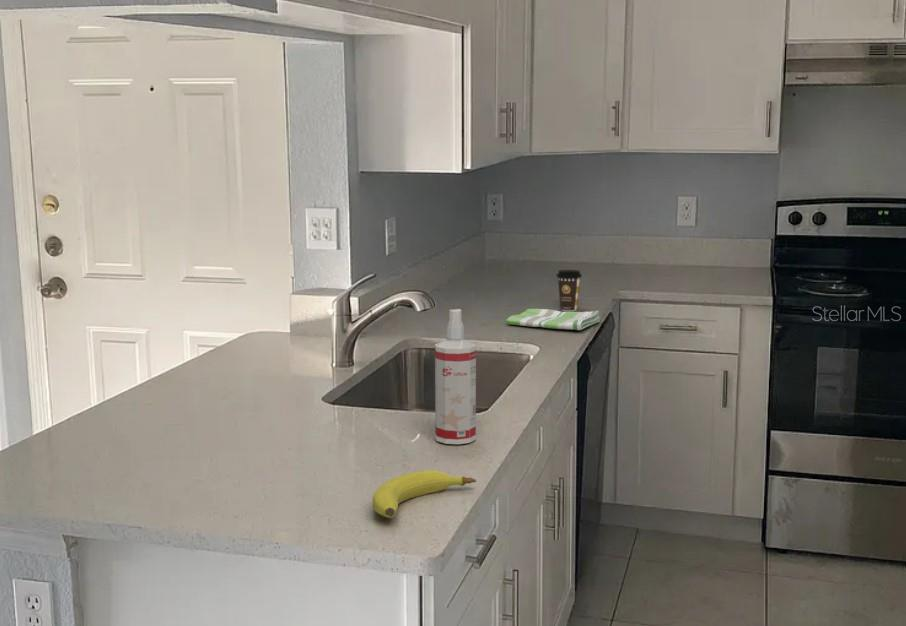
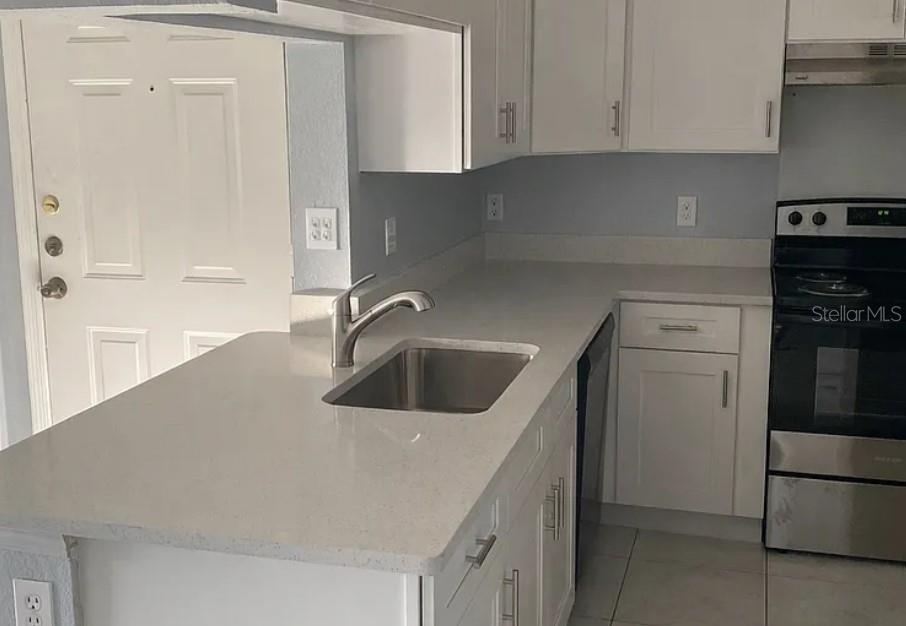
- fruit [372,469,477,519]
- spray bottle [434,308,477,445]
- coffee cup [556,269,583,312]
- dish towel [505,308,601,331]
